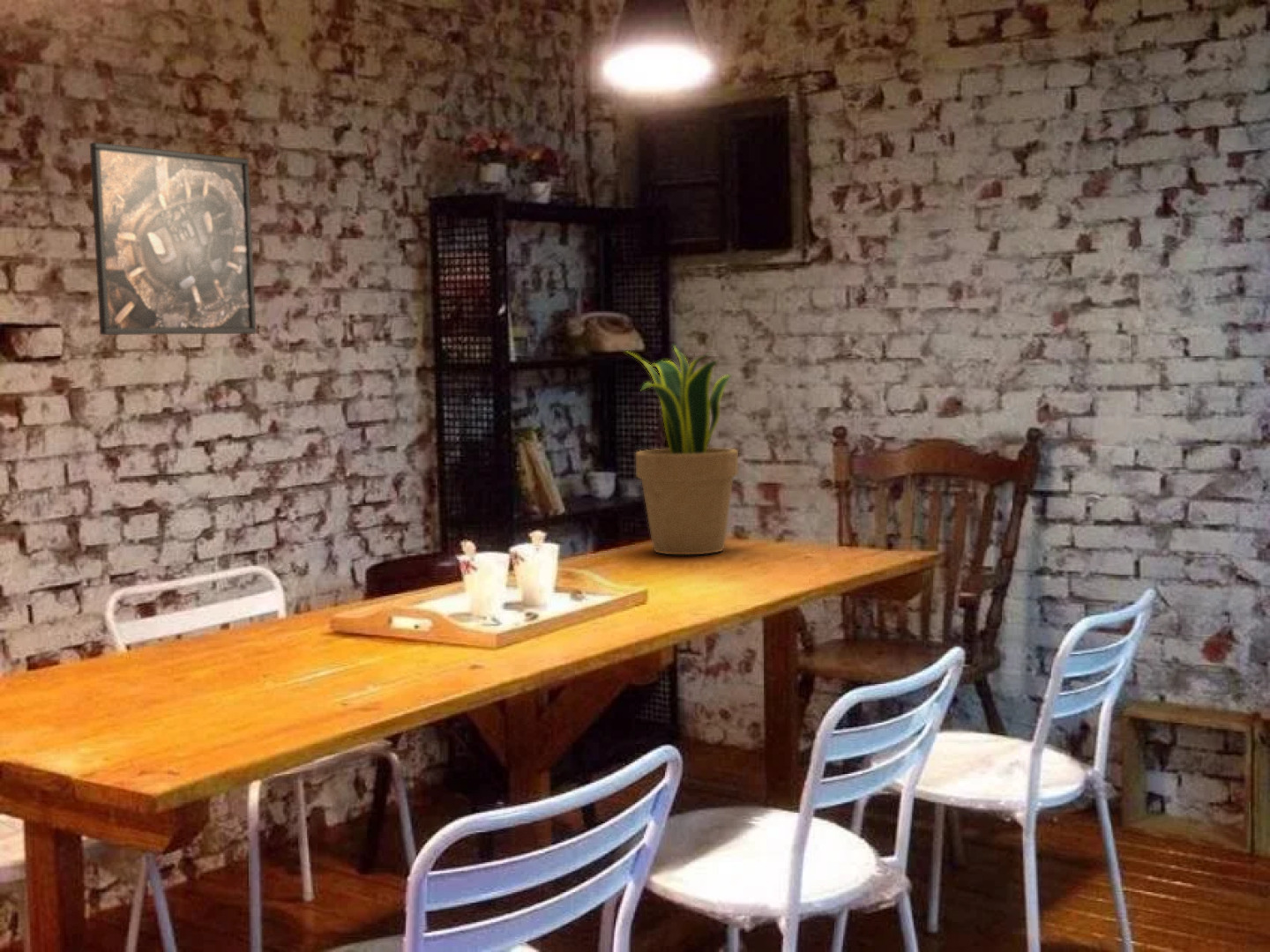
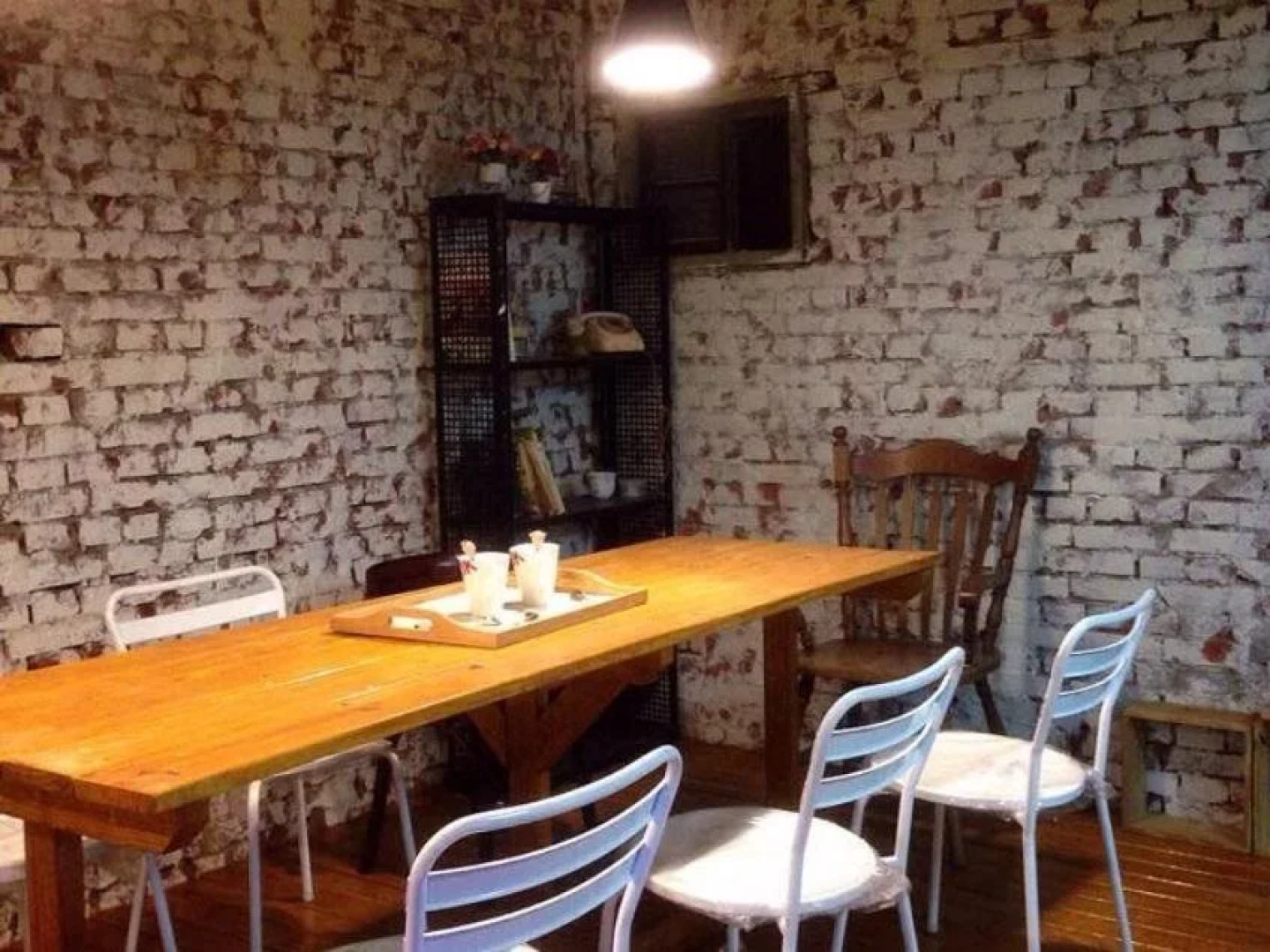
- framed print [89,141,258,336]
- potted plant [623,344,739,555]
